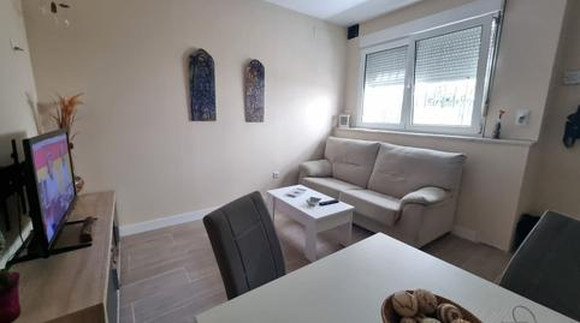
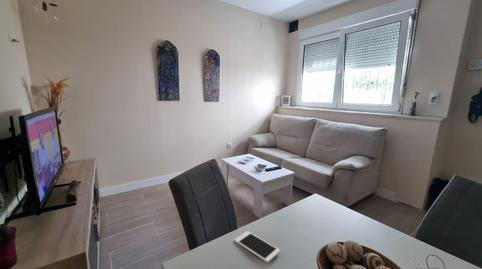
+ cell phone [234,230,281,264]
